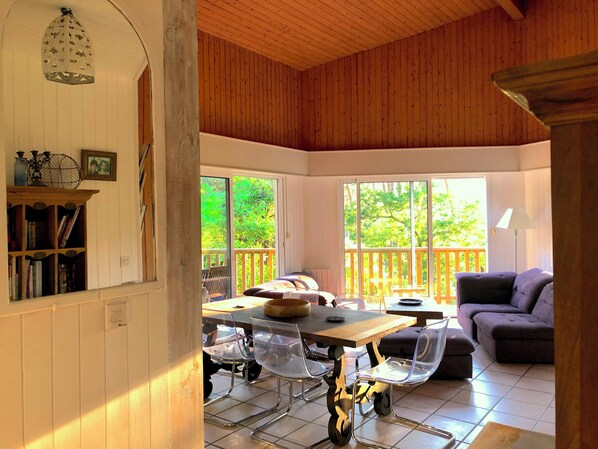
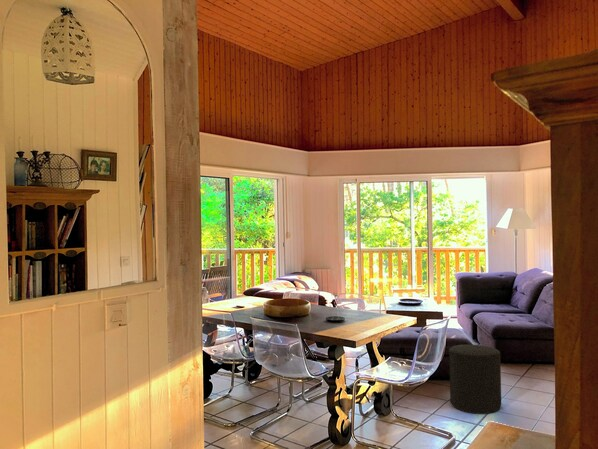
+ stool [448,344,502,415]
